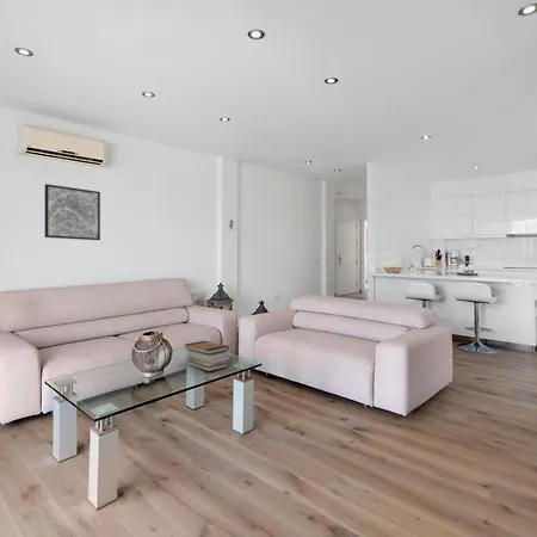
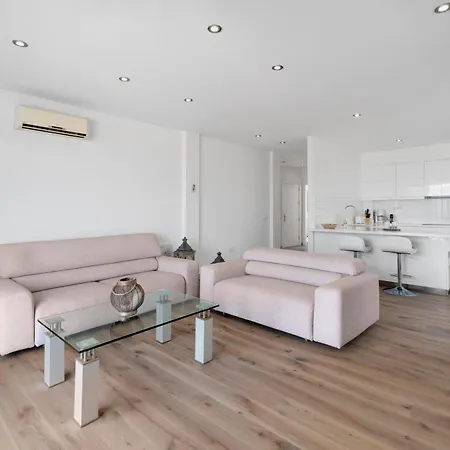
- book stack [183,340,230,372]
- wall art [44,183,101,241]
